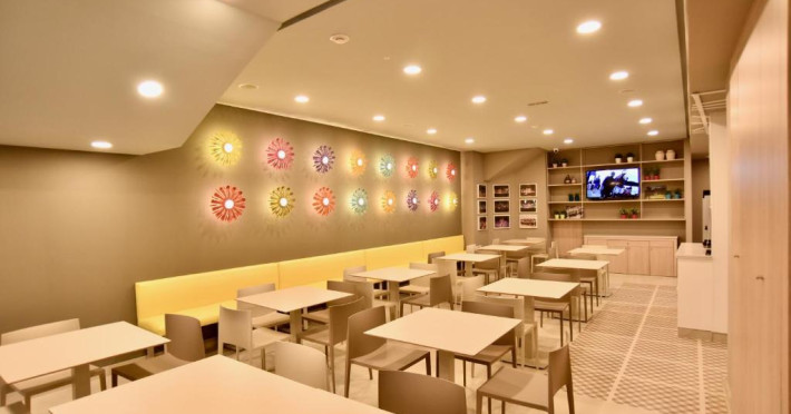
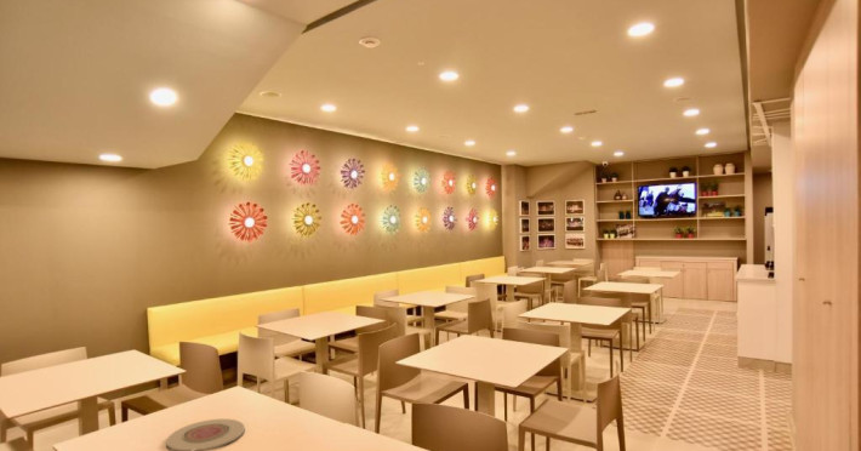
+ plate [165,418,246,451]
